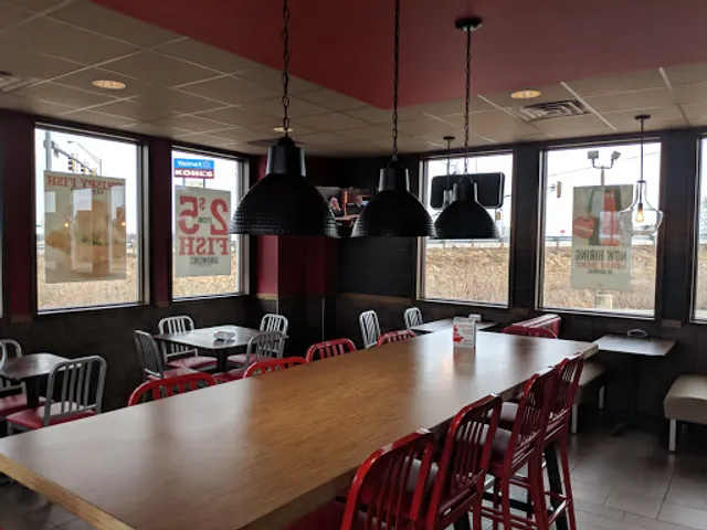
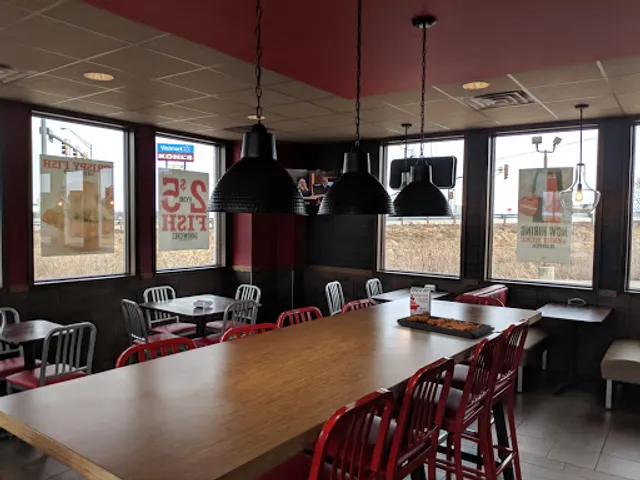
+ food tray [396,310,496,340]
